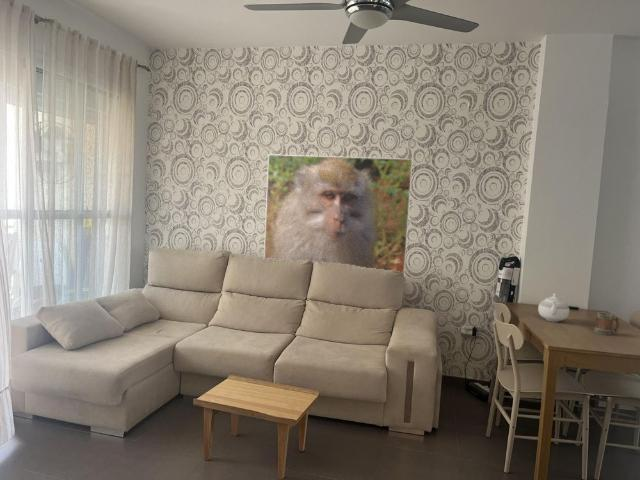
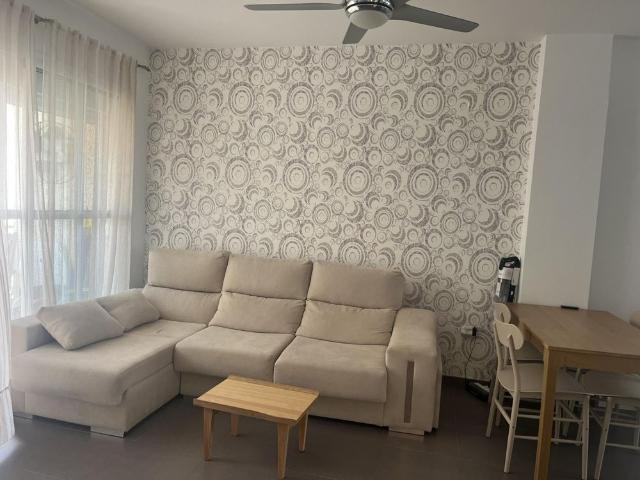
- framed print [263,153,413,276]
- mug [593,311,621,336]
- teapot [537,292,570,323]
